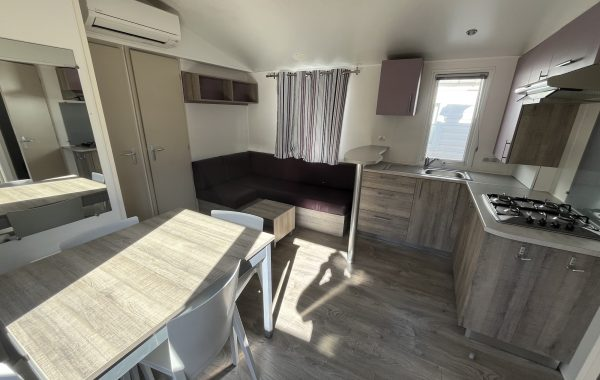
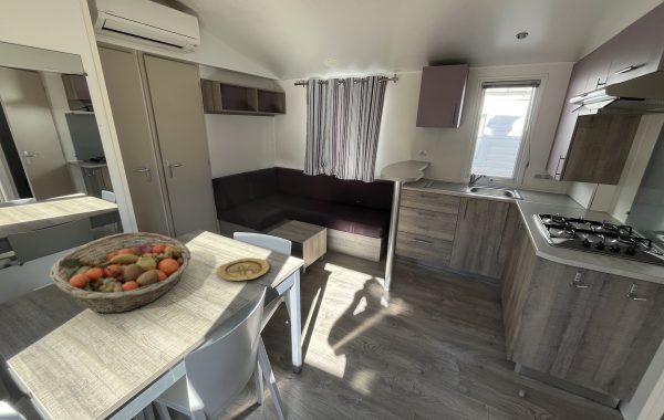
+ plate [216,256,270,282]
+ fruit basket [49,231,191,314]
